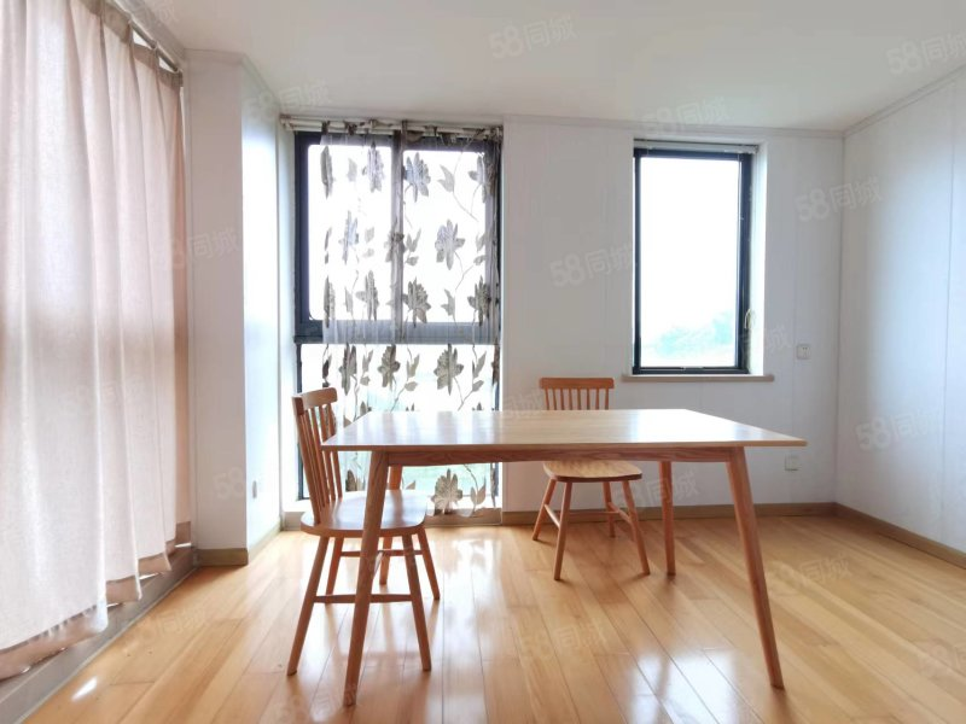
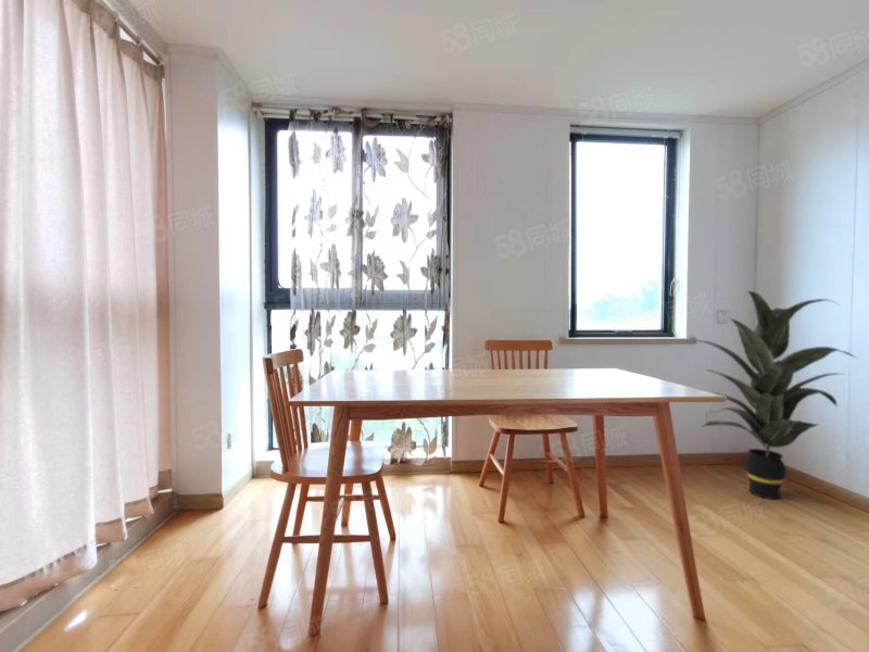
+ indoor plant [690,290,859,501]
